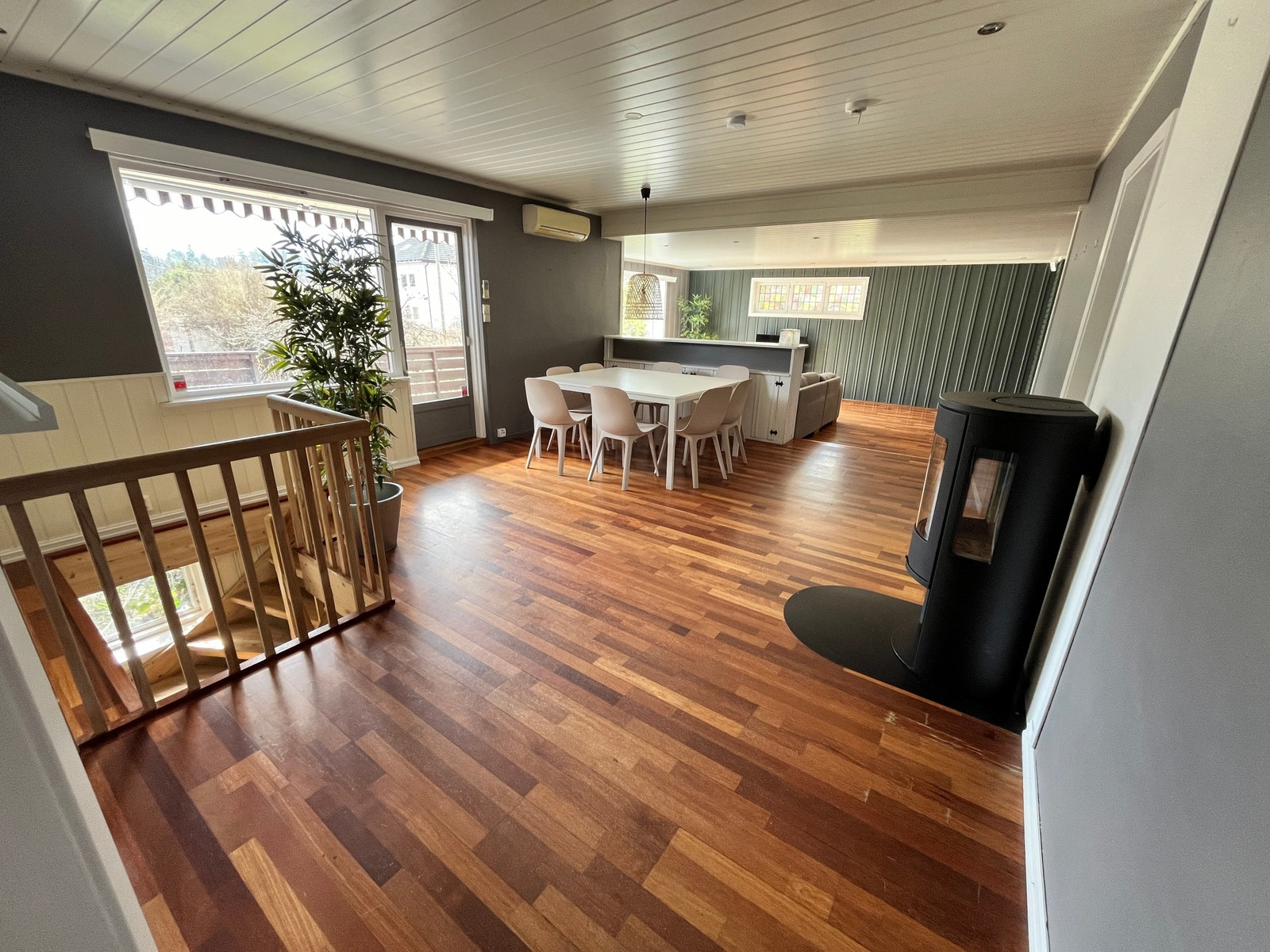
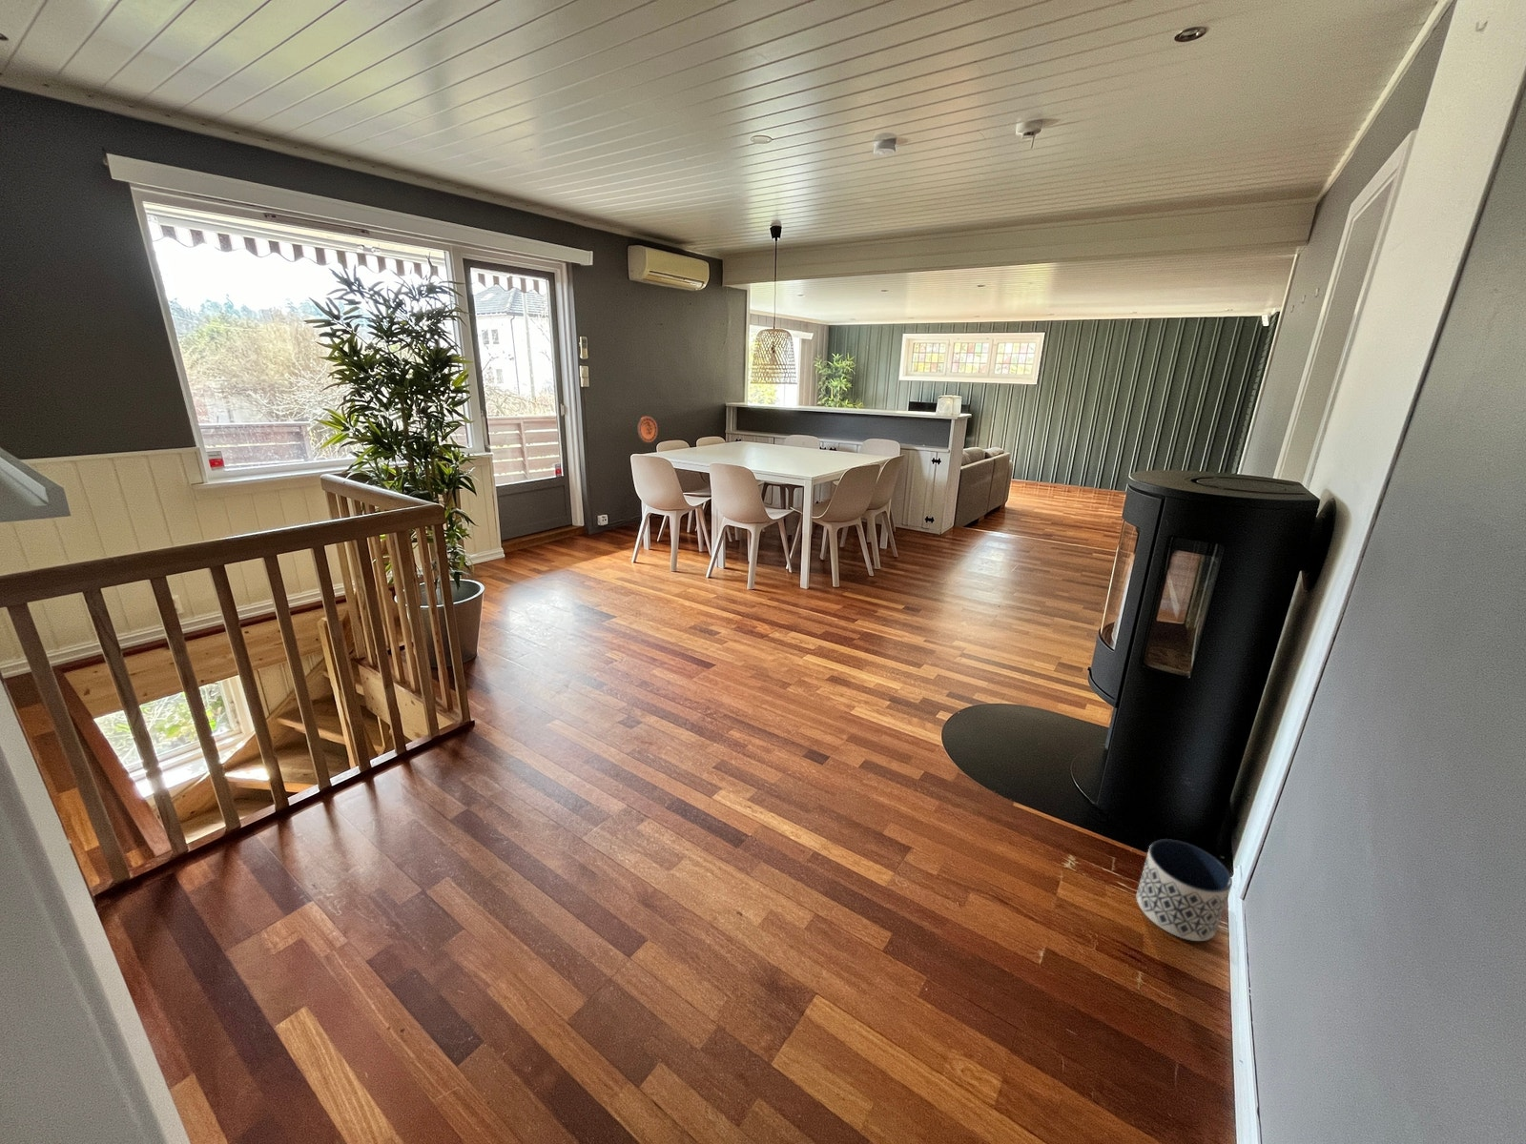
+ planter [1135,838,1233,942]
+ decorative plate [637,415,658,445]
